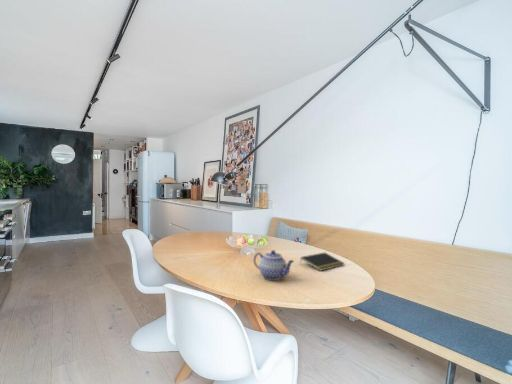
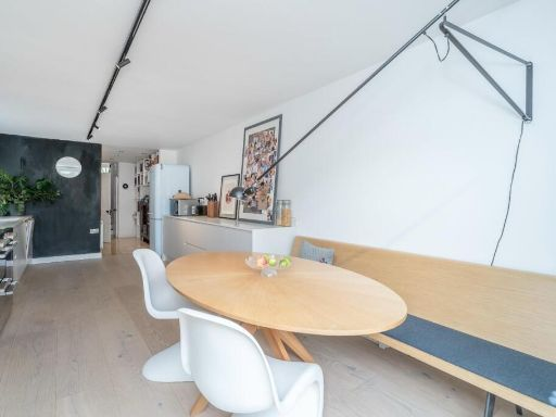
- teapot [253,249,295,281]
- notepad [299,252,345,272]
